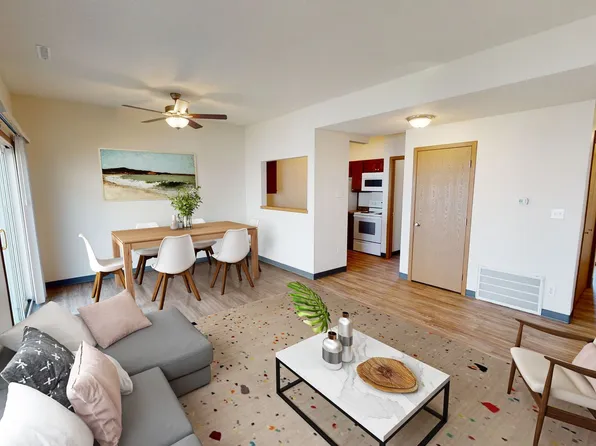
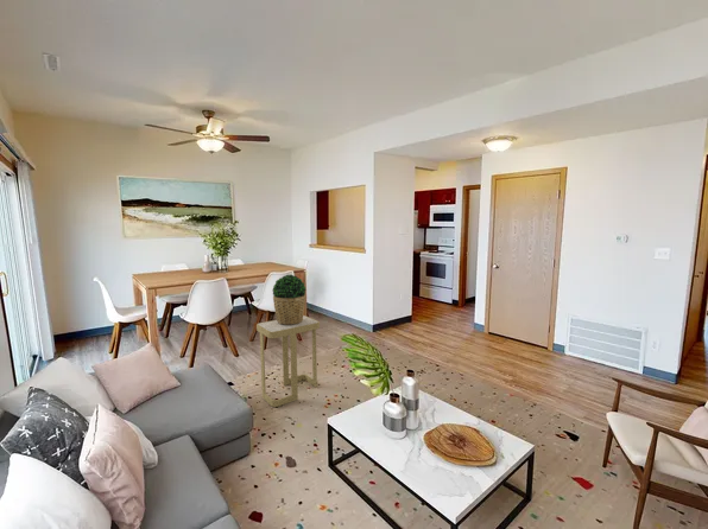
+ potted plant [272,273,306,325]
+ side table [255,314,321,408]
